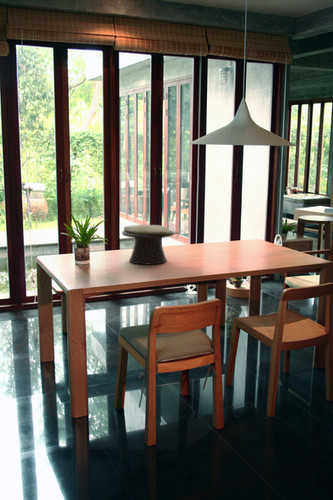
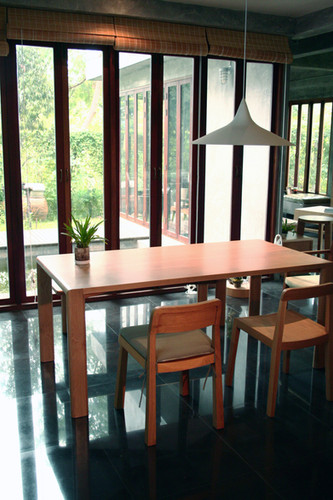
- decorative bowl [121,224,180,266]
